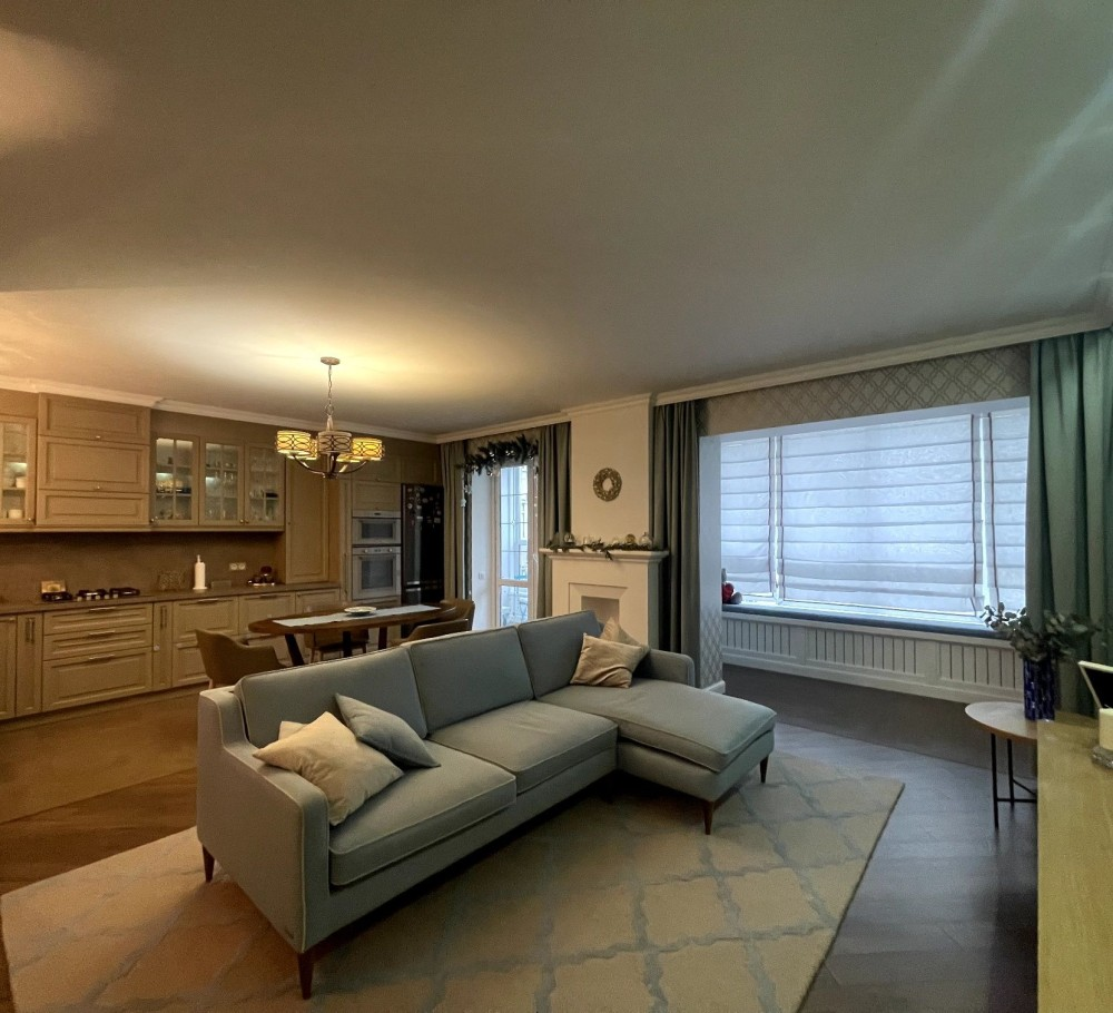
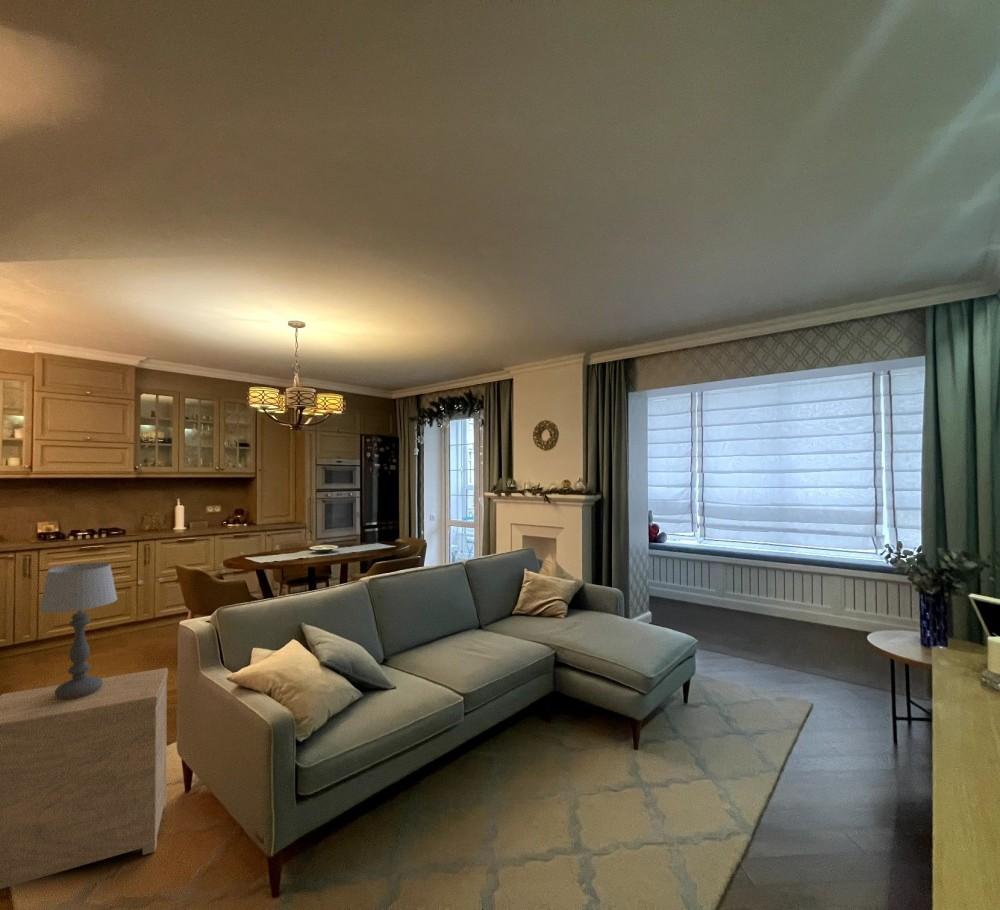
+ table lamp [38,562,119,699]
+ side table [0,667,169,890]
